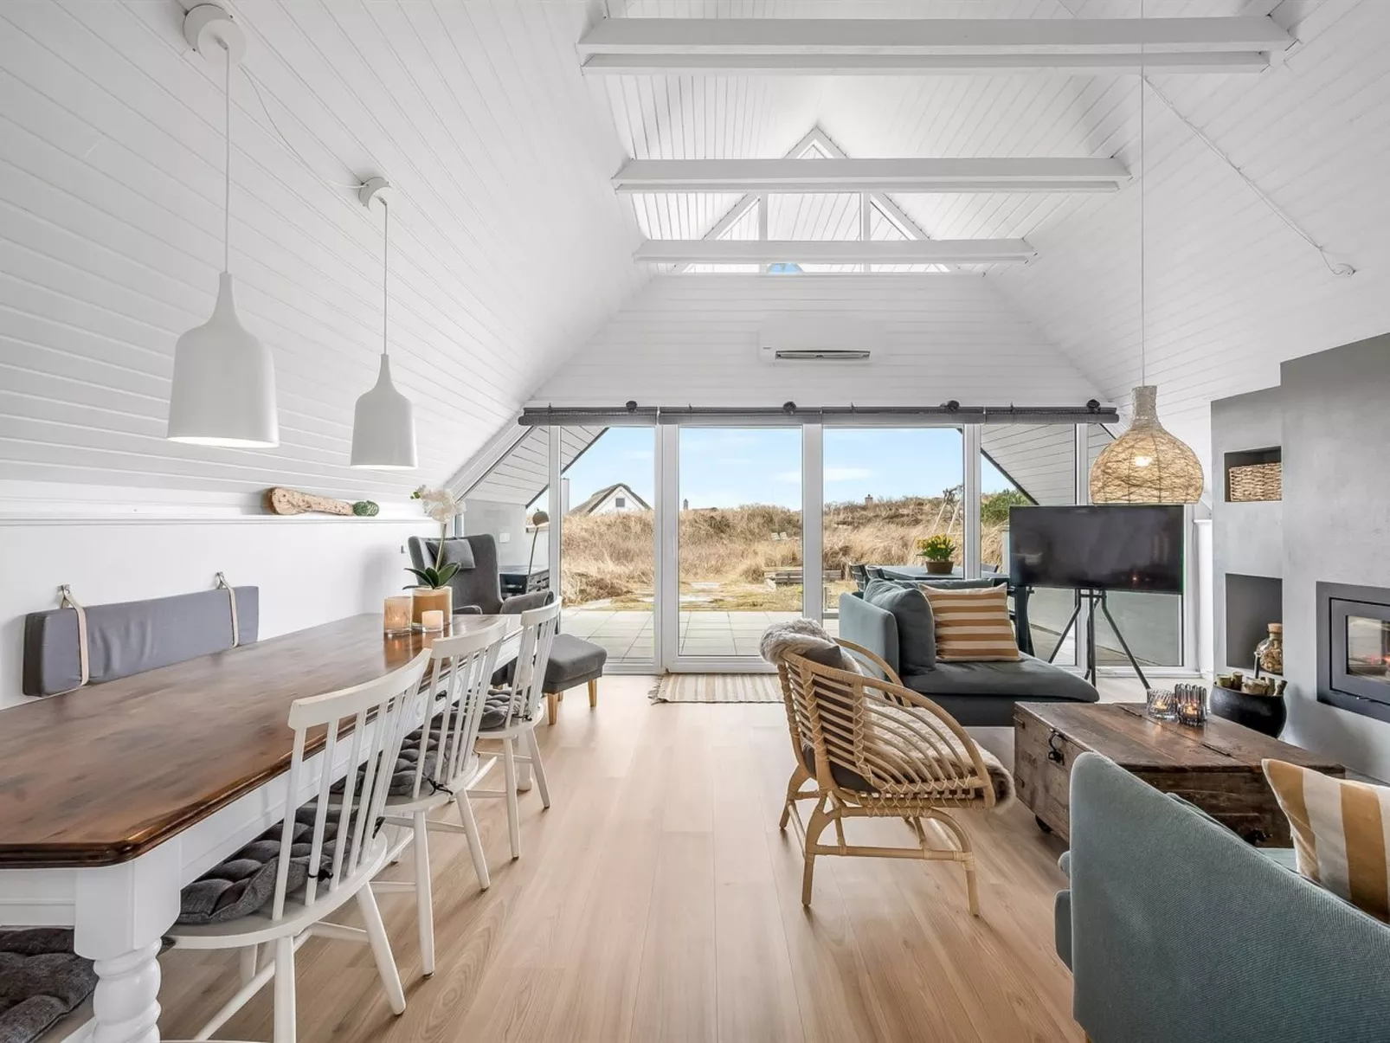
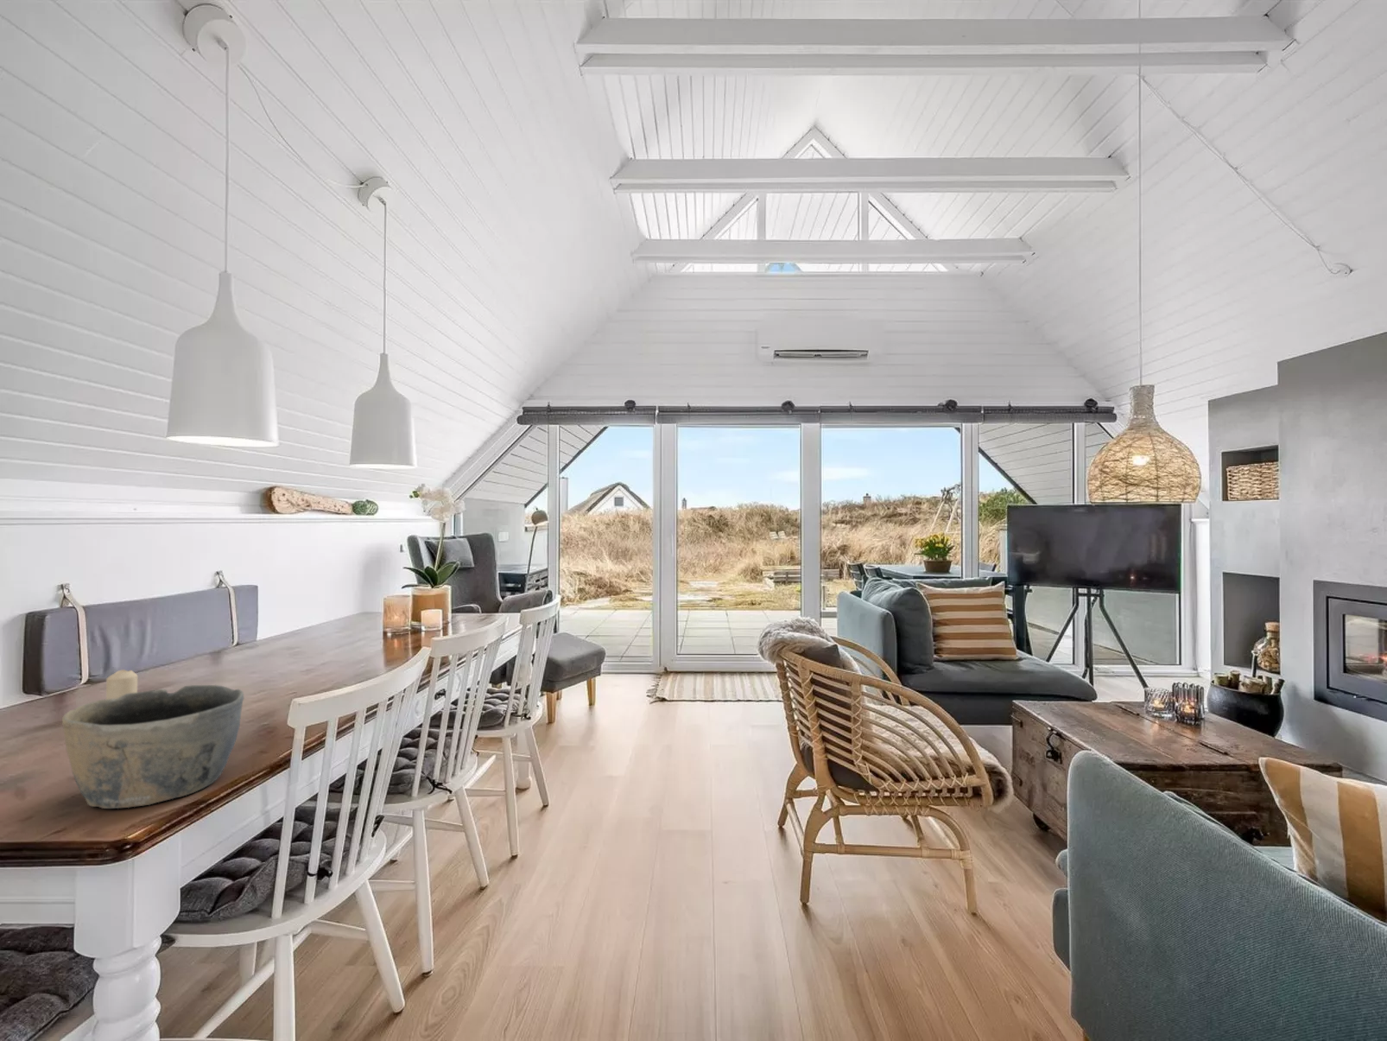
+ candle [105,668,138,700]
+ bowl [61,685,245,809]
